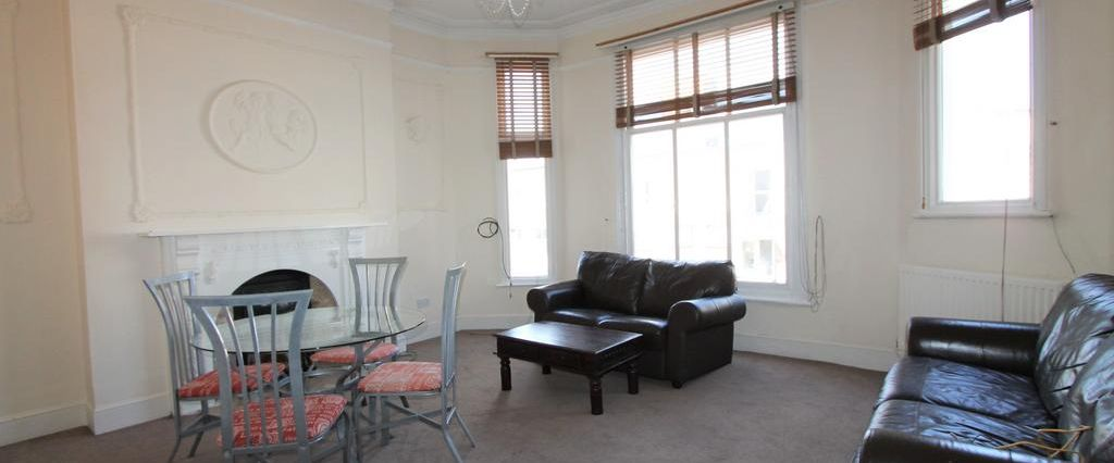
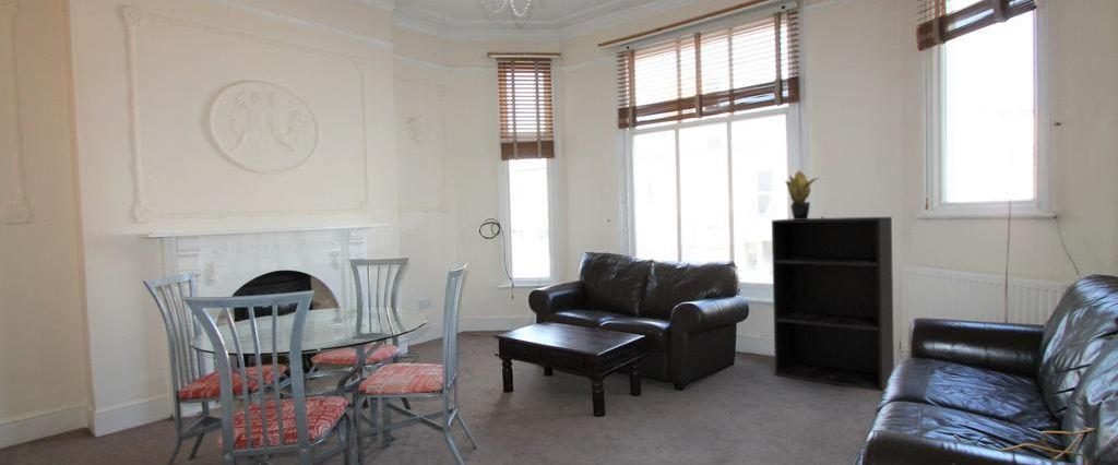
+ bookshelf [771,216,895,392]
+ potted plant [785,170,820,219]
